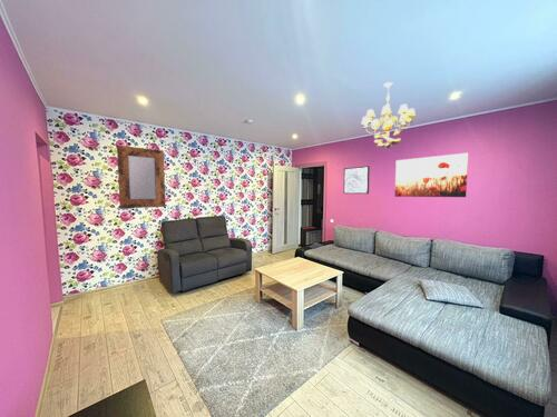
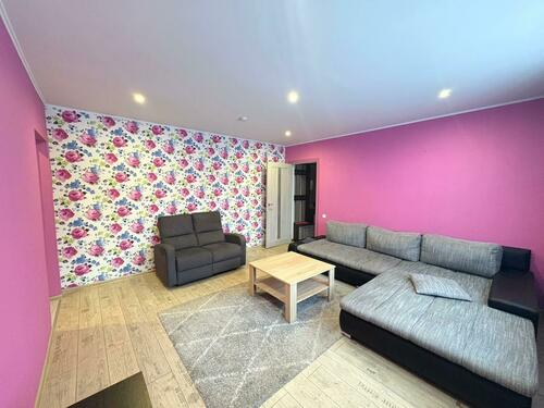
- wall art [342,165,371,195]
- home mirror [116,145,166,209]
- wall art [394,152,469,198]
- chandelier [360,81,417,150]
